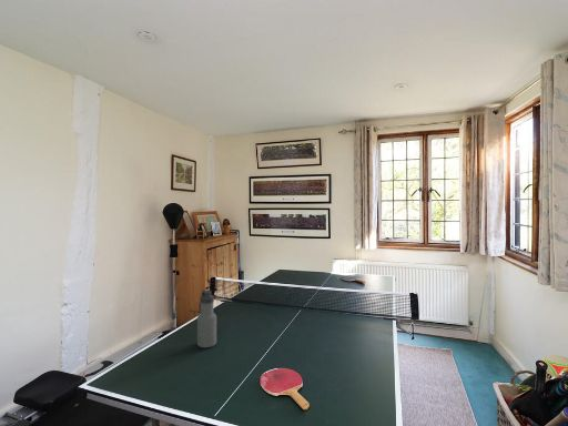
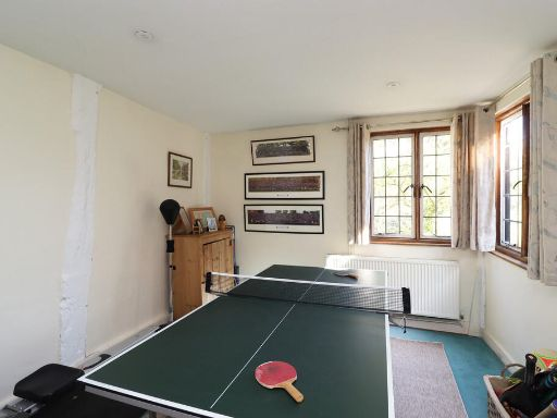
- water bottle [196,288,217,348]
